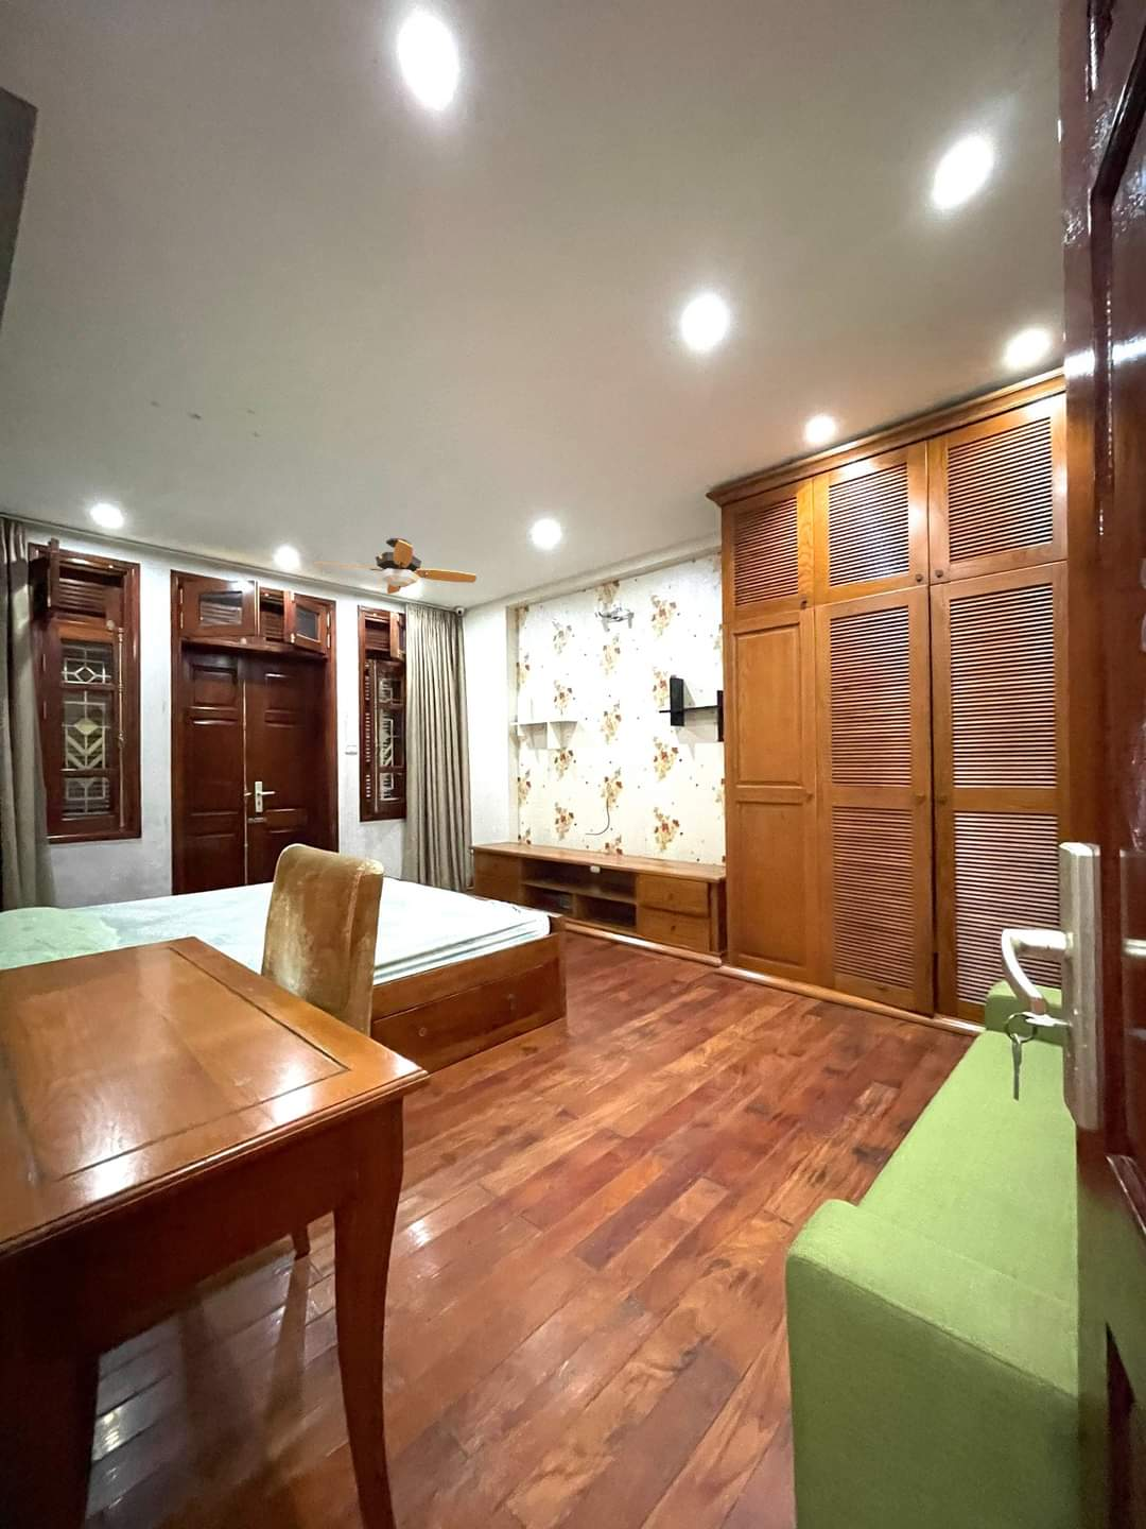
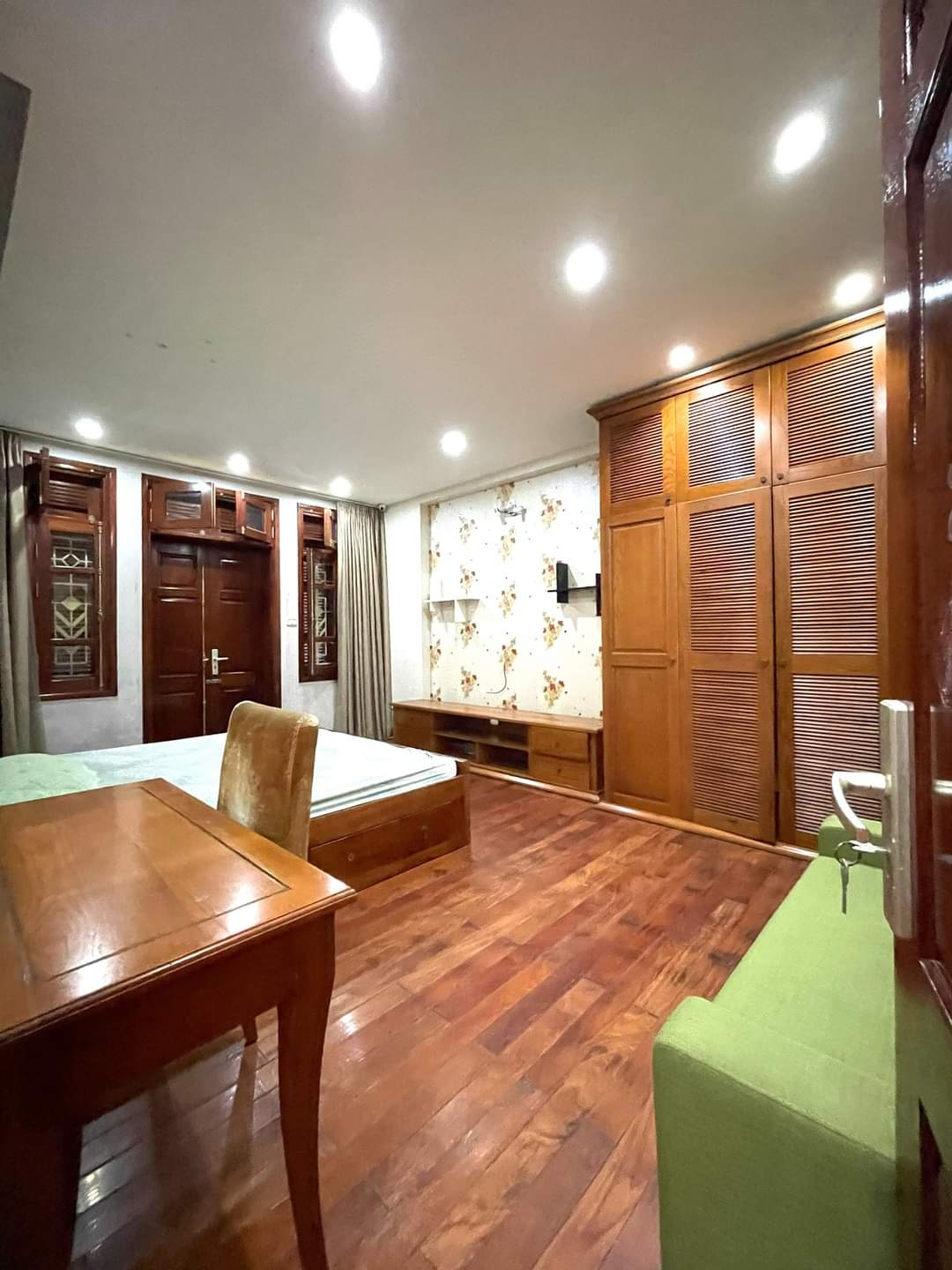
- ceiling fan [313,537,478,595]
